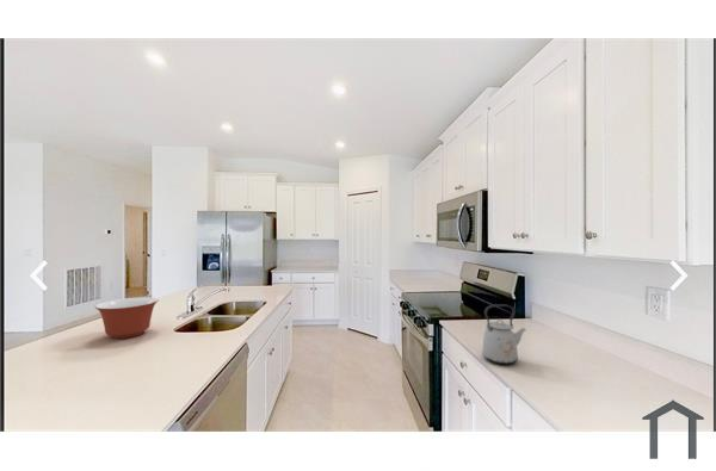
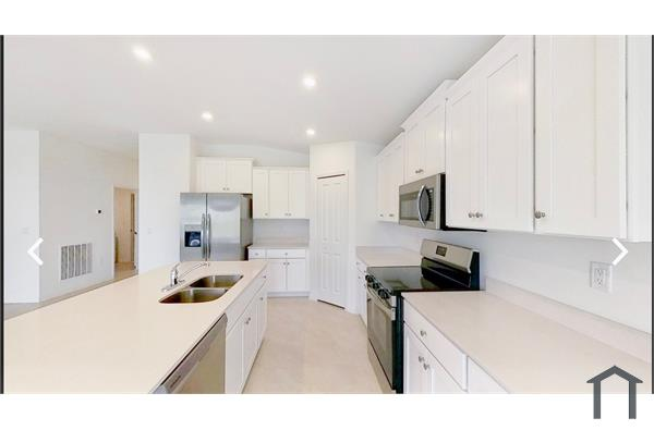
- mixing bowl [94,296,160,340]
- kettle [481,303,527,365]
